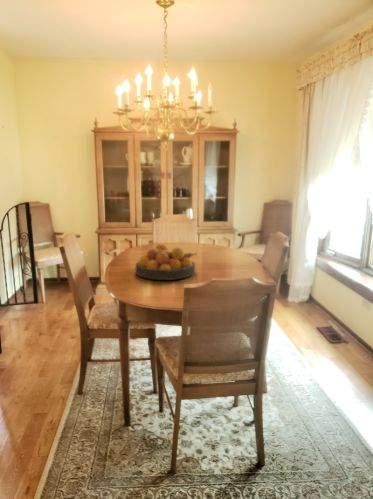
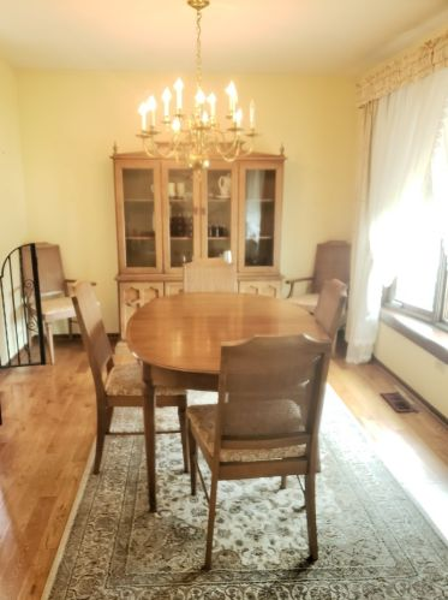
- fruit bowl [135,243,198,281]
